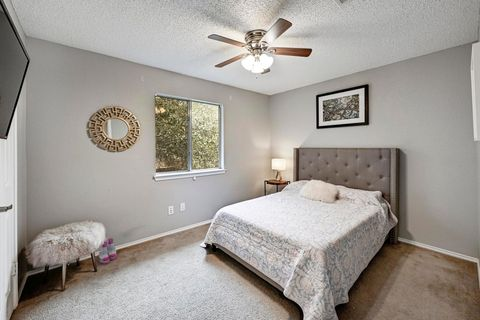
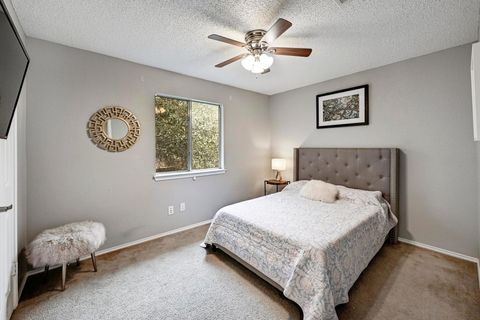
- boots [98,237,118,264]
